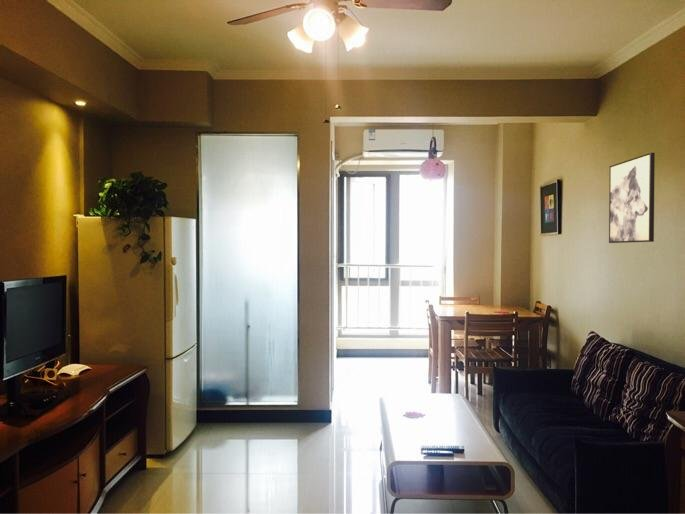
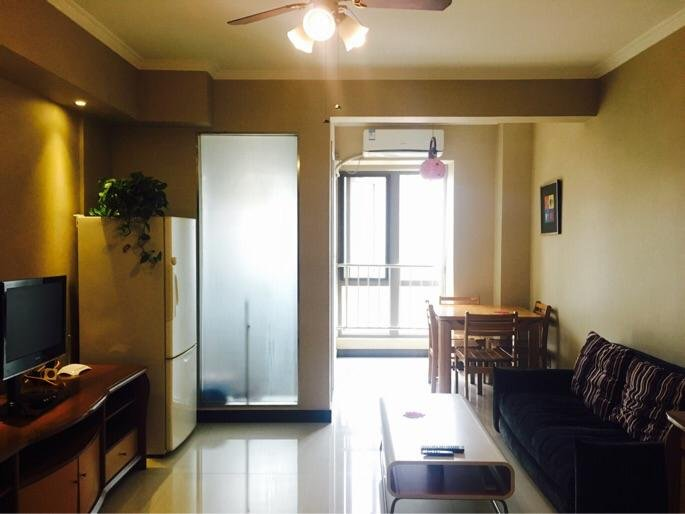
- wall art [608,152,656,244]
